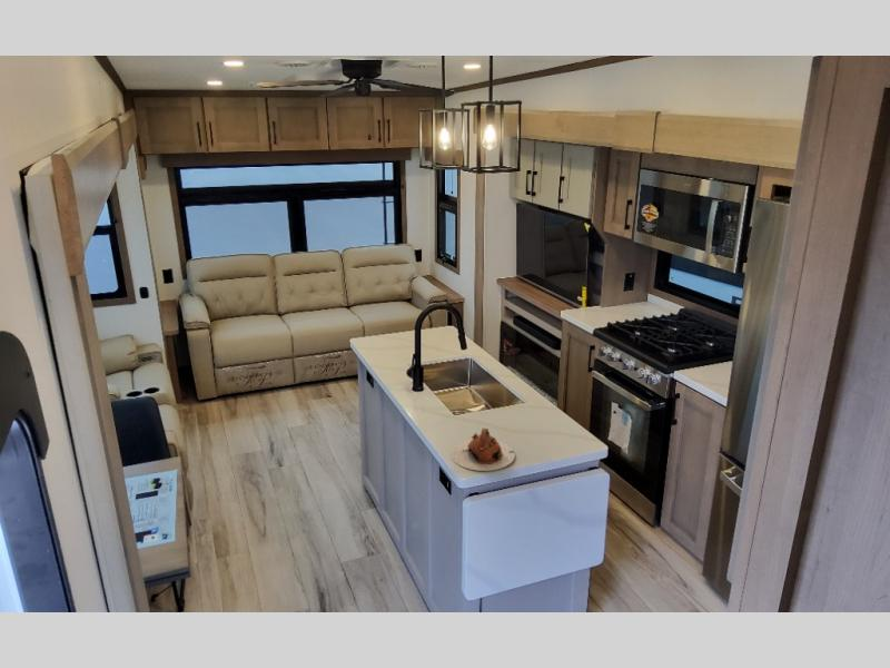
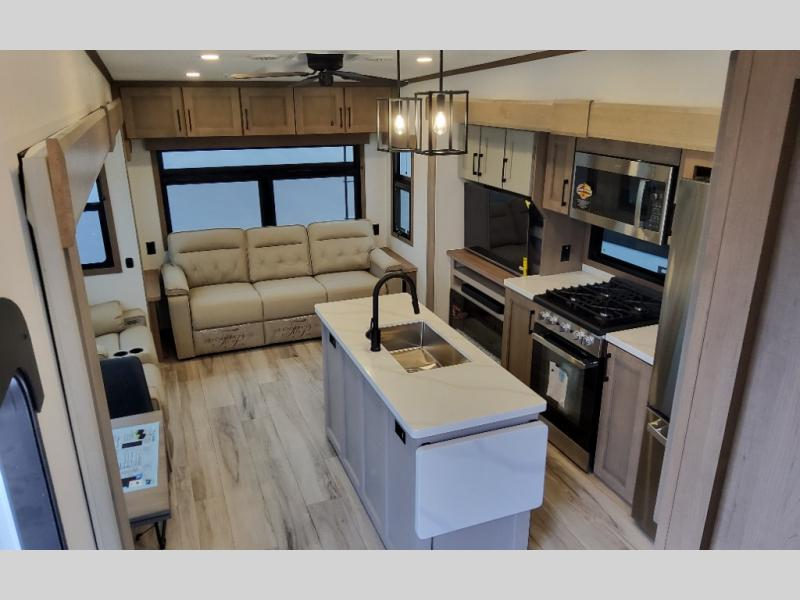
- teapot [448,426,516,472]
